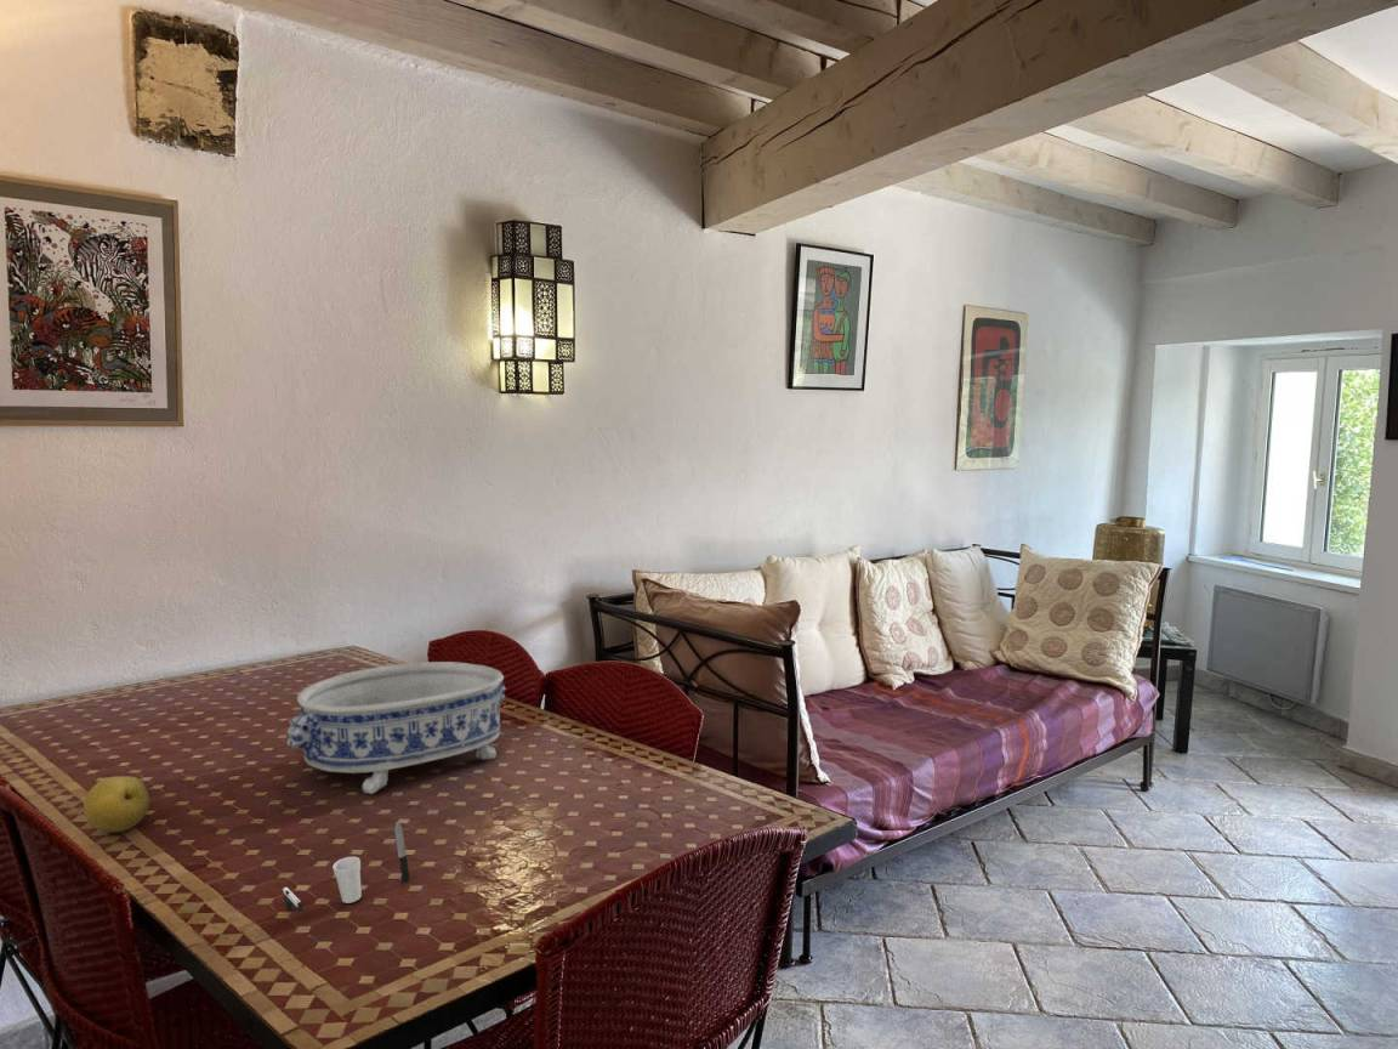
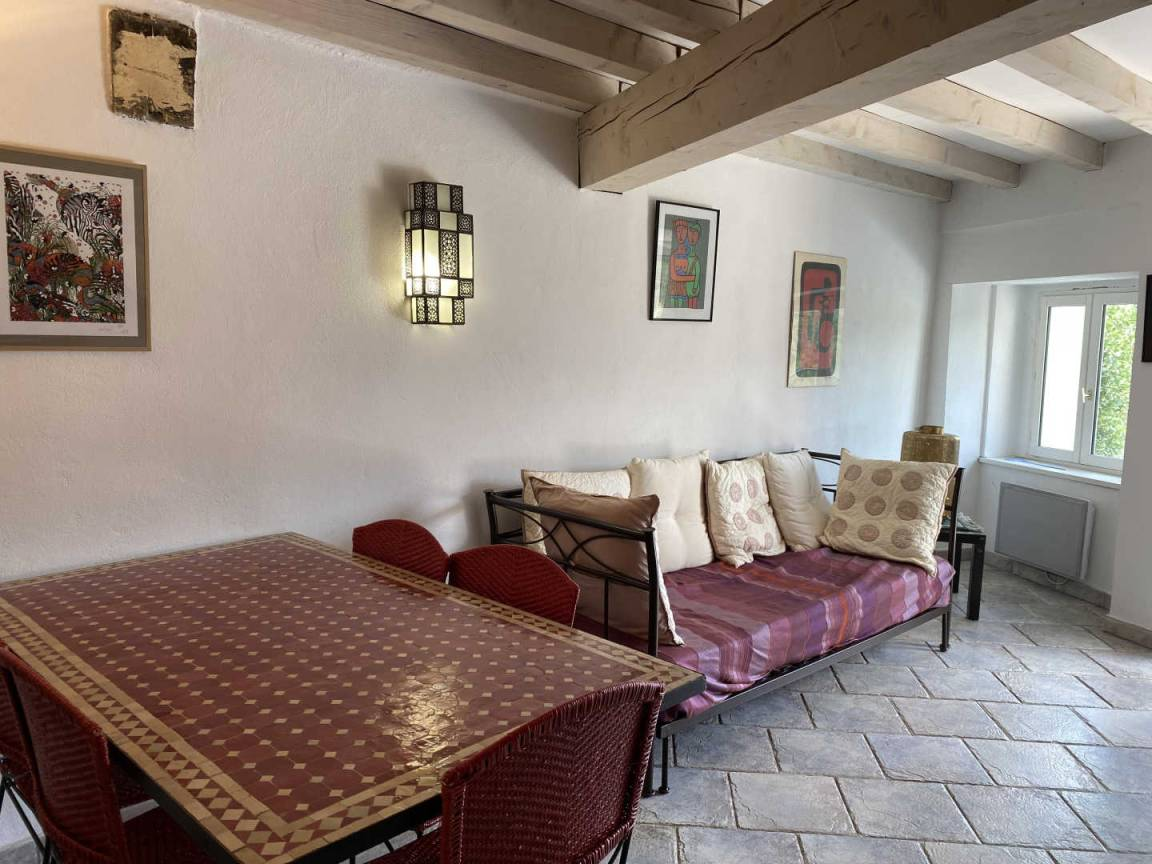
- decorative bowl [286,660,507,795]
- fruit [83,775,150,833]
- cup [282,821,410,913]
